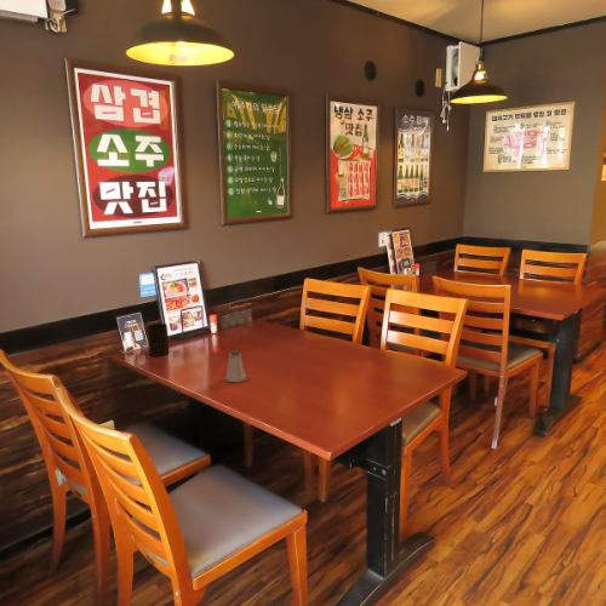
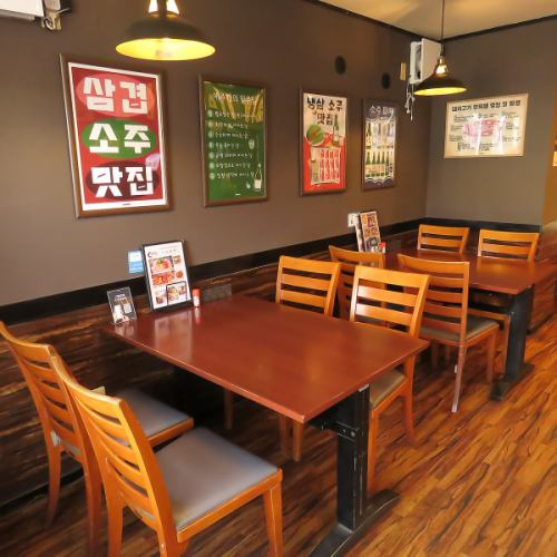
- saltshaker [224,349,247,383]
- cup [147,322,170,358]
